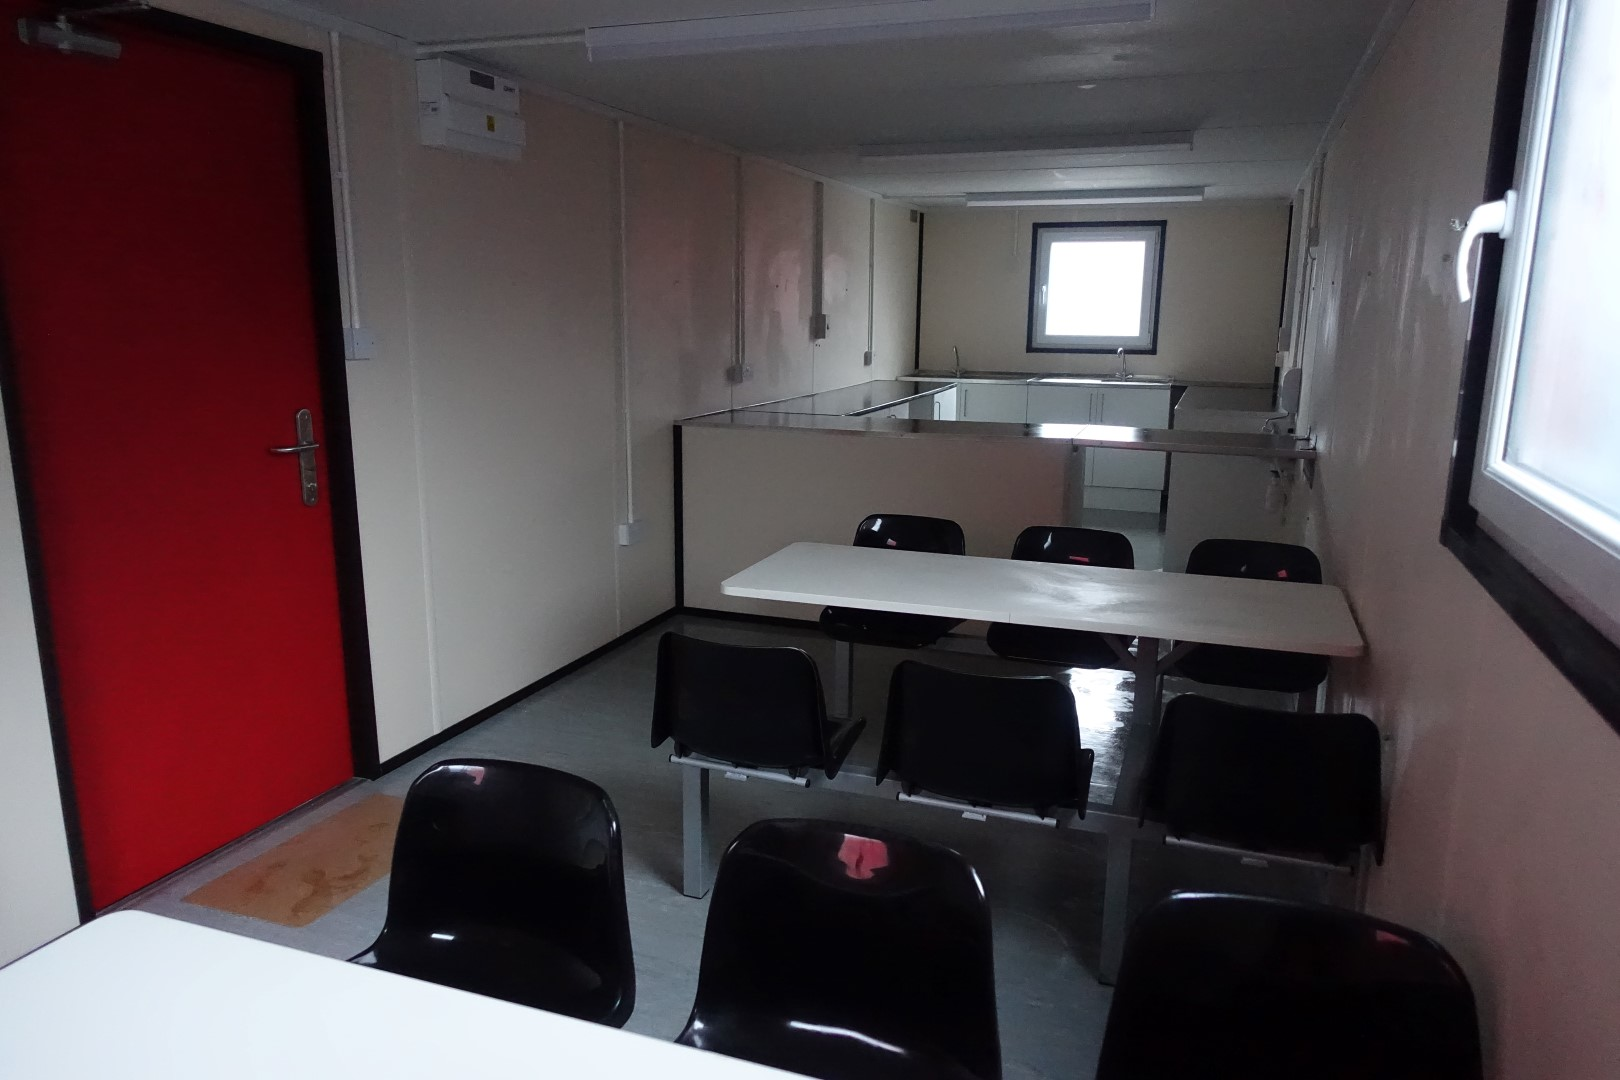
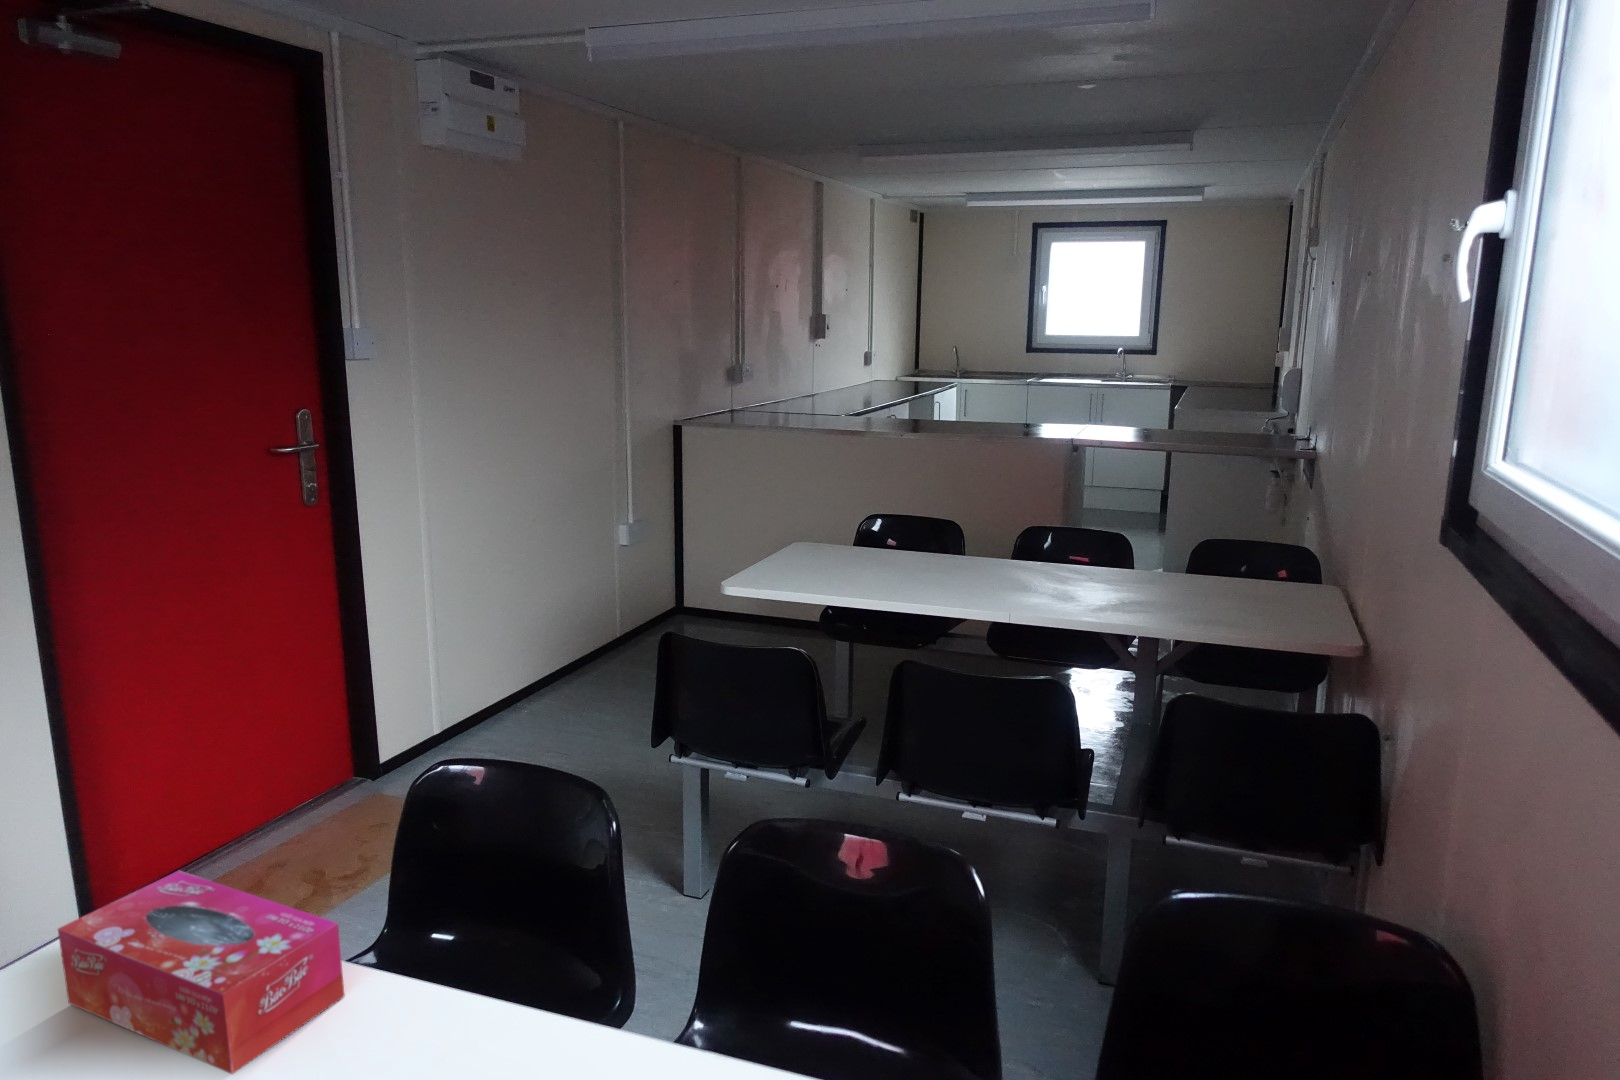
+ tissue box [57,870,346,1075]
